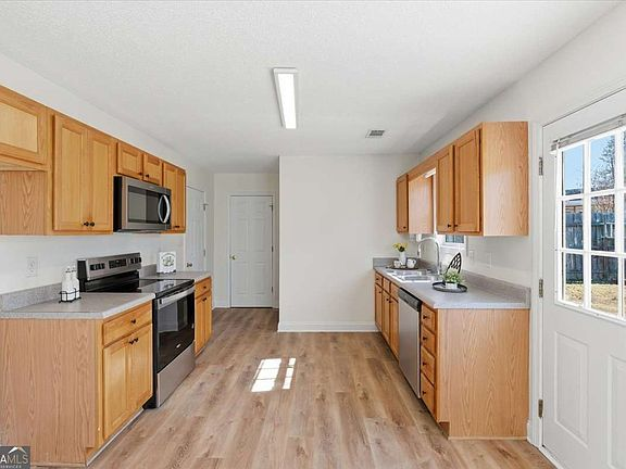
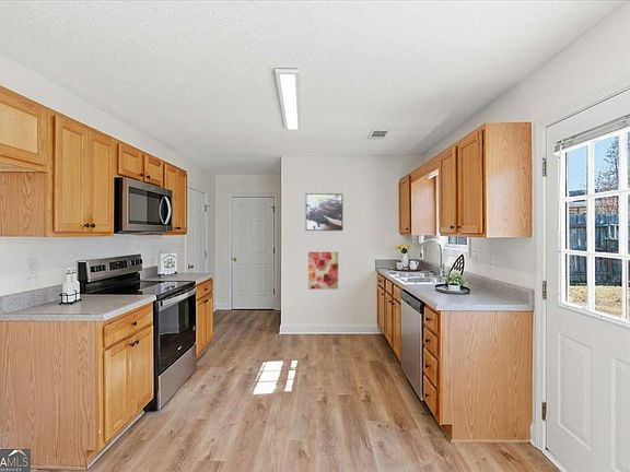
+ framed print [305,192,345,232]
+ wall art [307,251,339,291]
